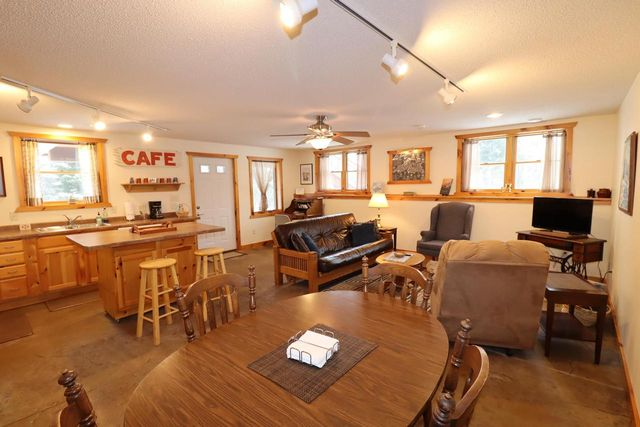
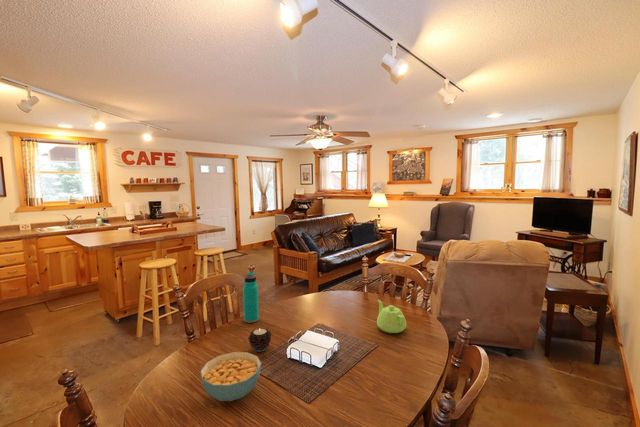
+ water bottle [242,271,260,324]
+ teapot [376,299,407,334]
+ candle [247,327,273,353]
+ cereal bowl [199,351,263,402]
